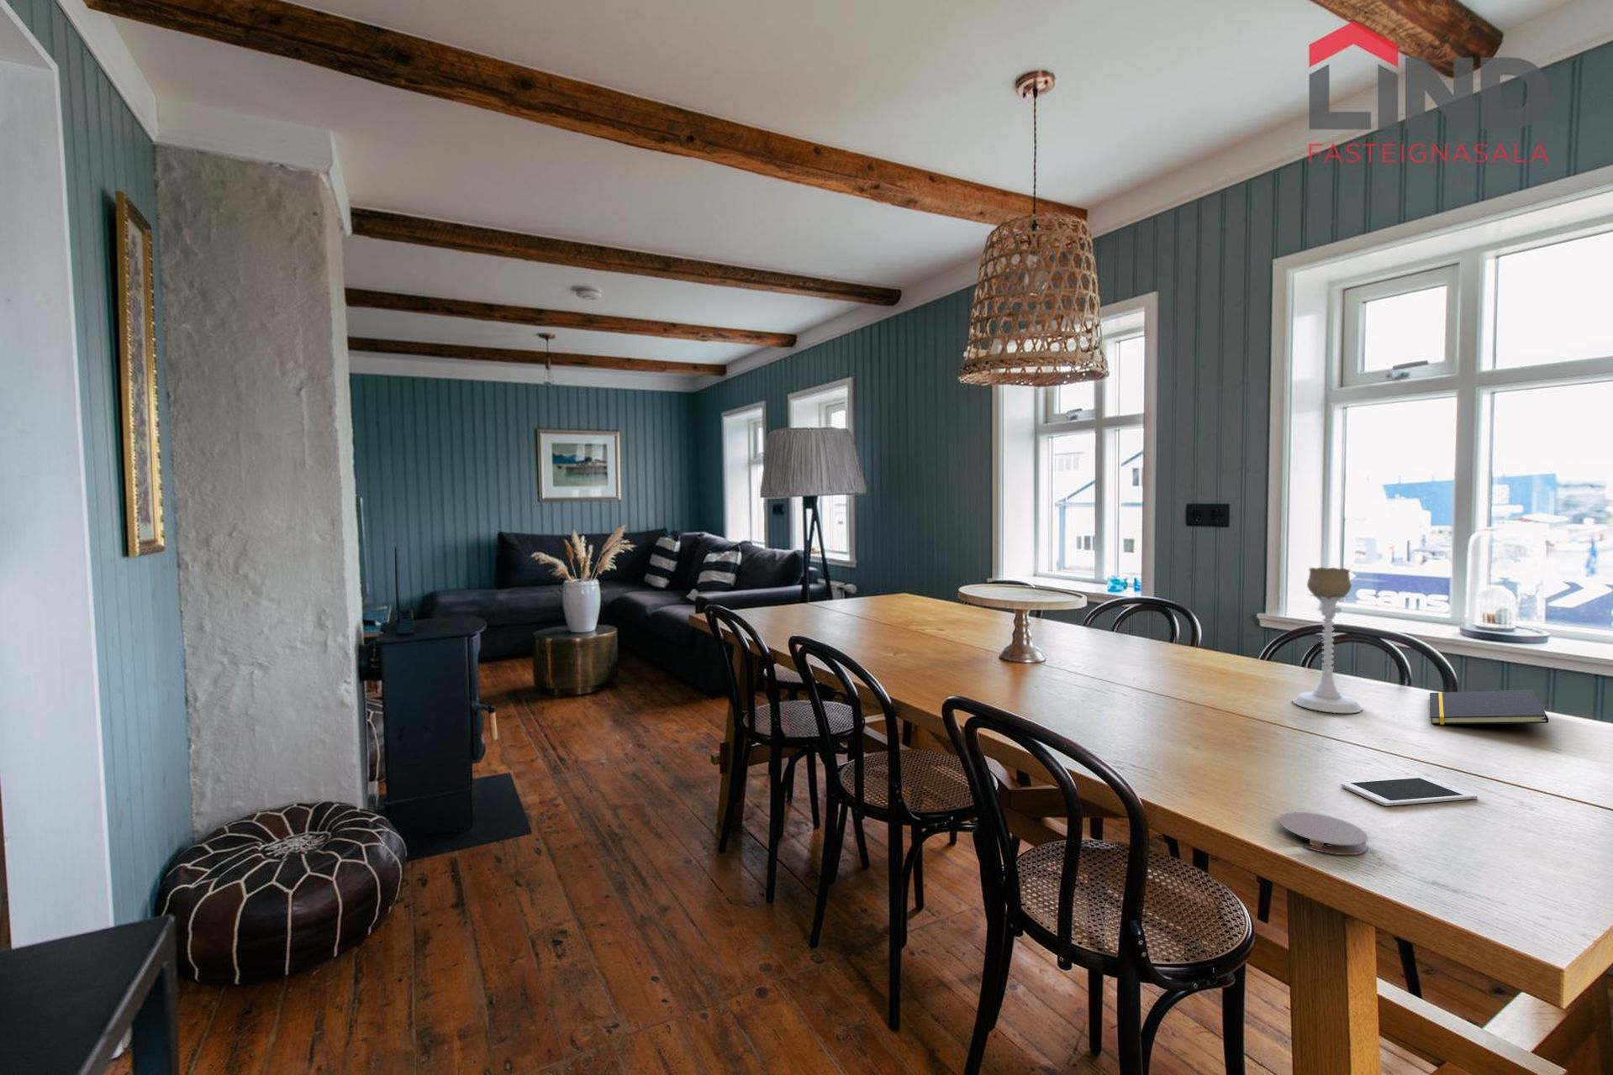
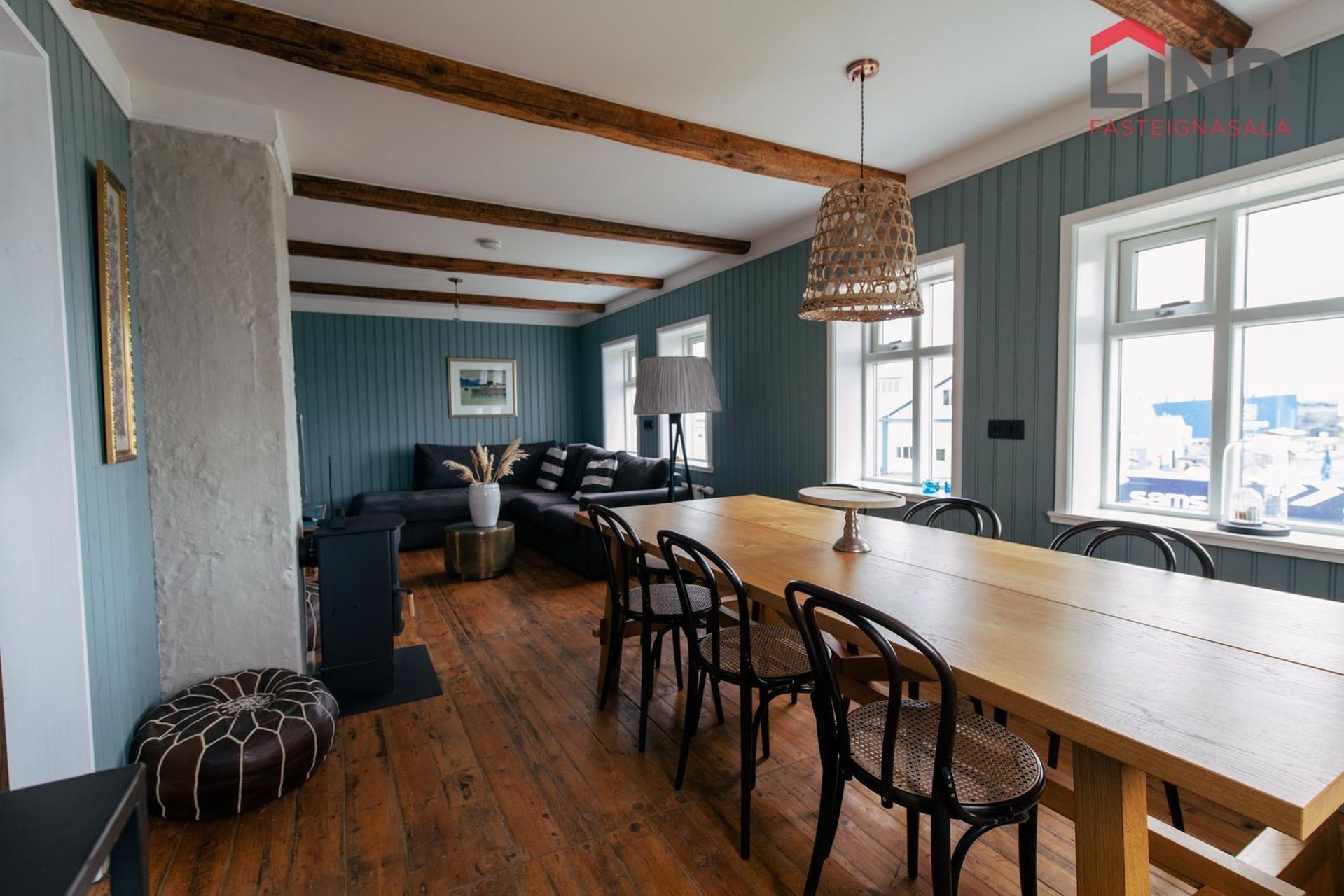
- coaster [1278,811,1369,855]
- notepad [1429,689,1549,725]
- candle holder [1291,566,1363,714]
- cell phone [1341,776,1479,807]
